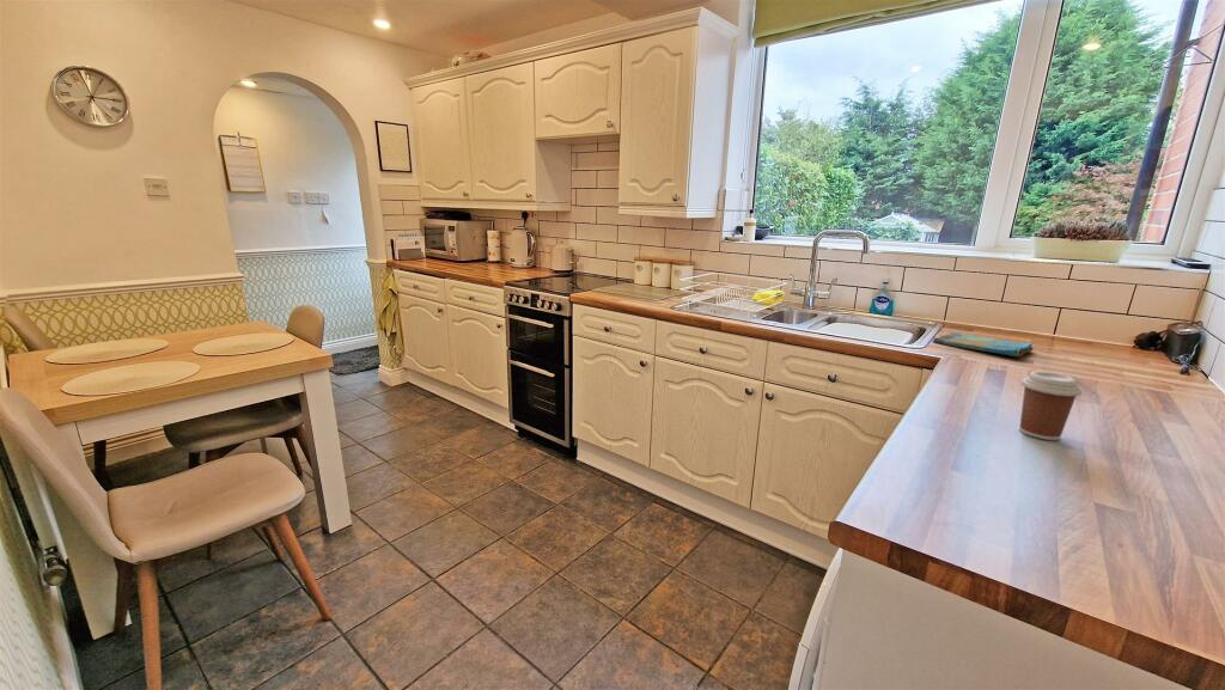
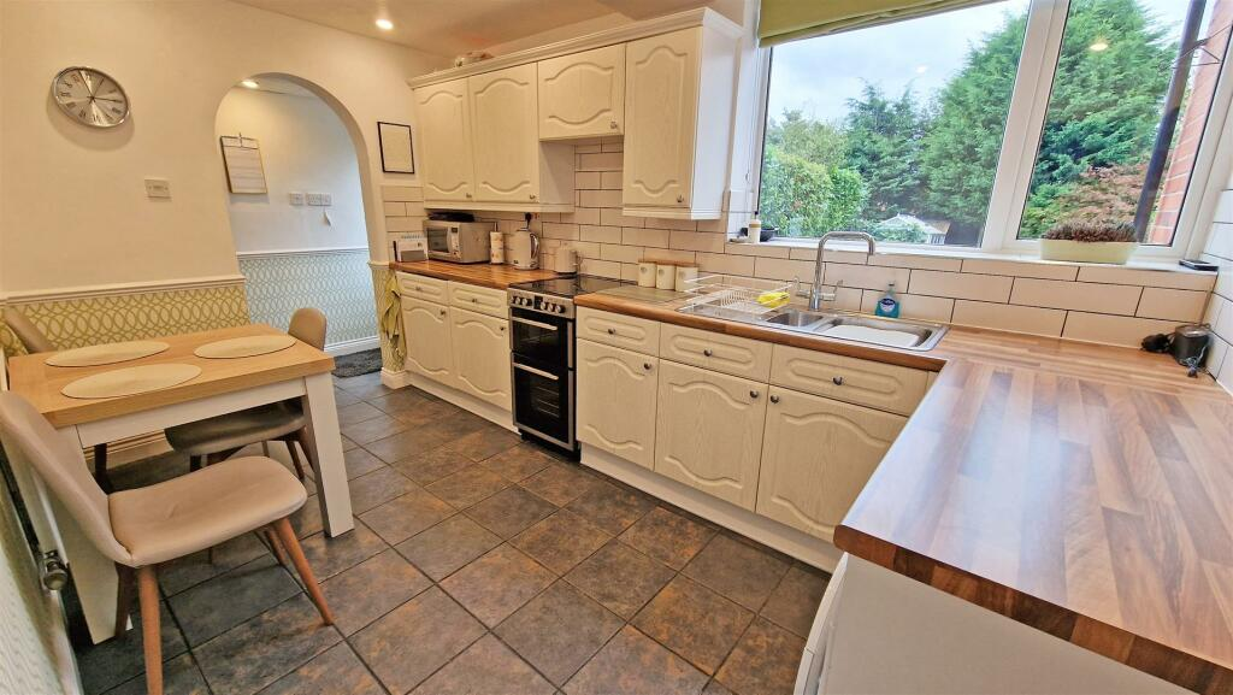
- dish towel [932,331,1034,358]
- coffee cup [1018,371,1083,441]
